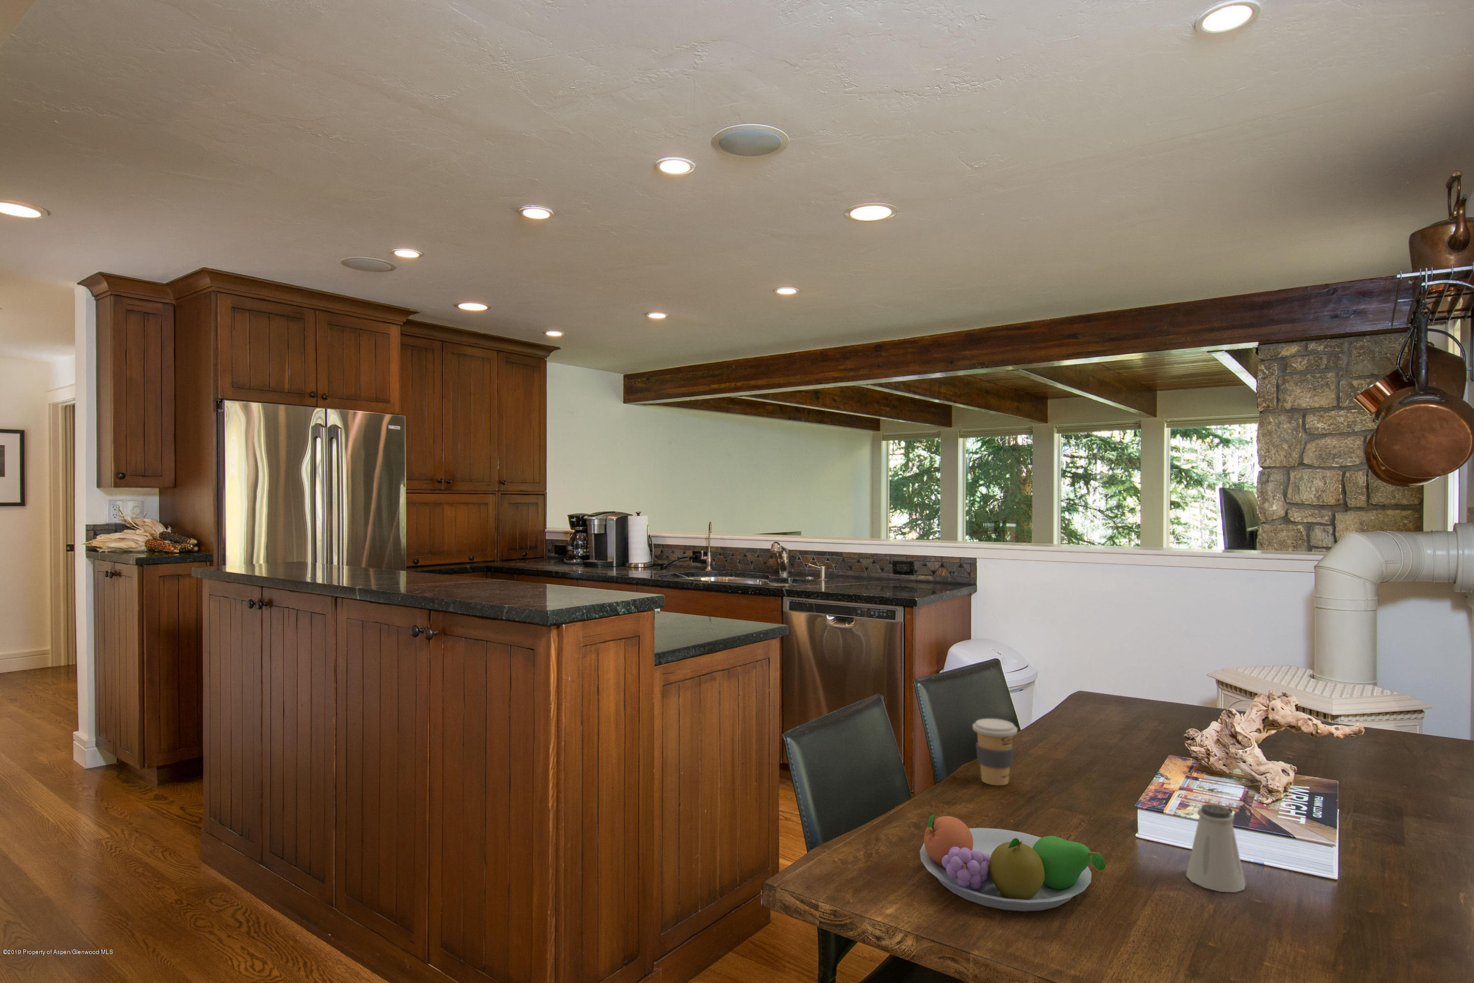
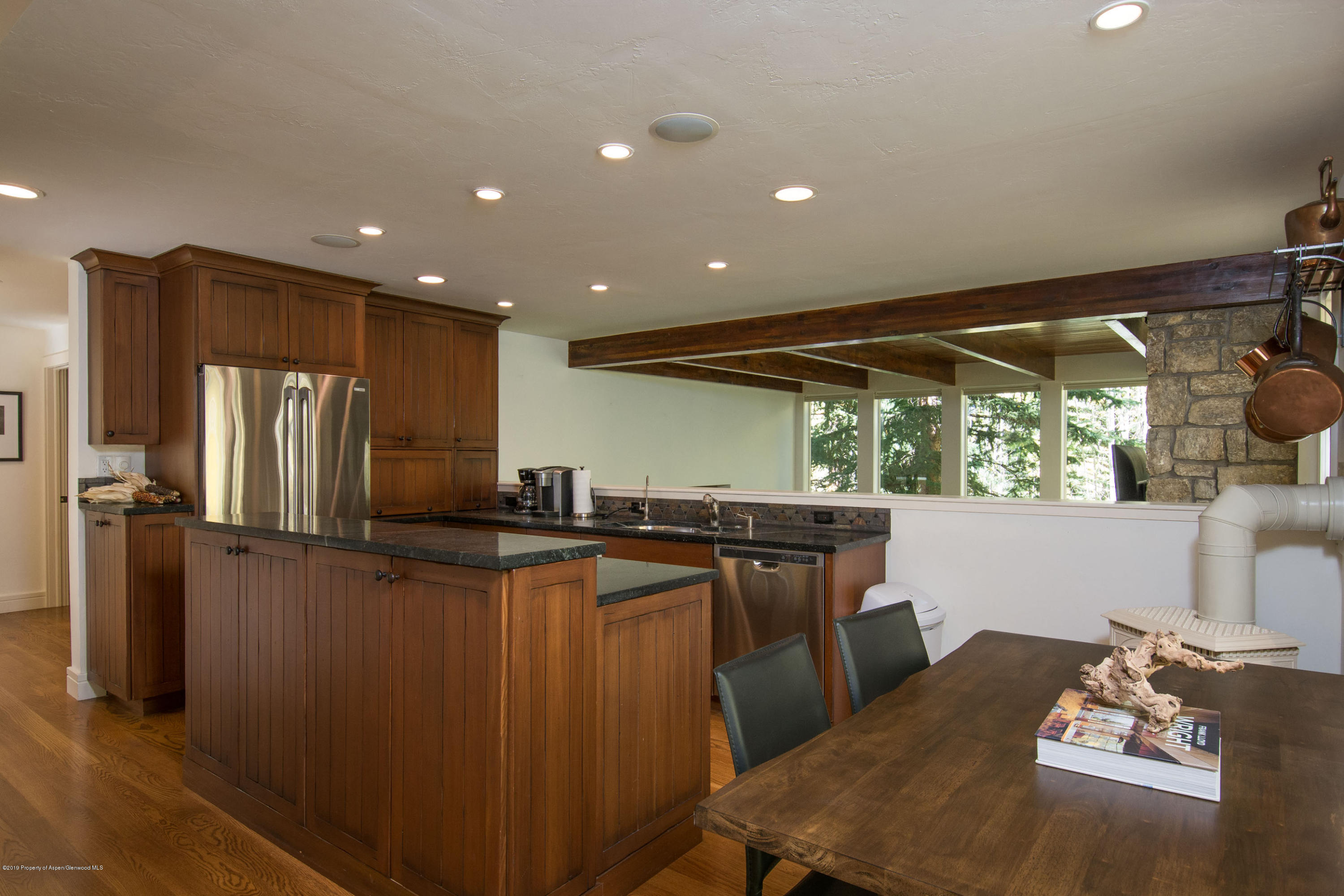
- fruit bowl [919,814,1106,912]
- coffee cup [972,719,1018,786]
- saltshaker [1186,803,1246,893]
